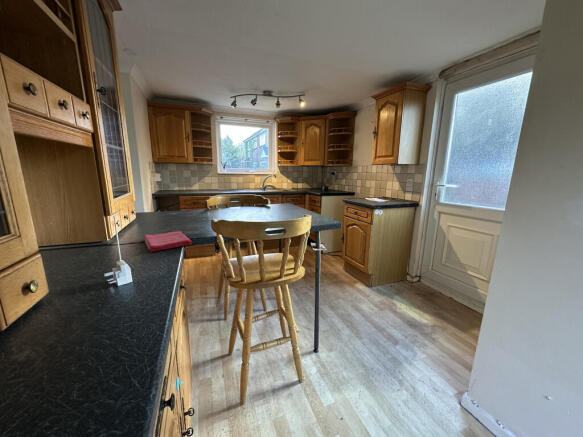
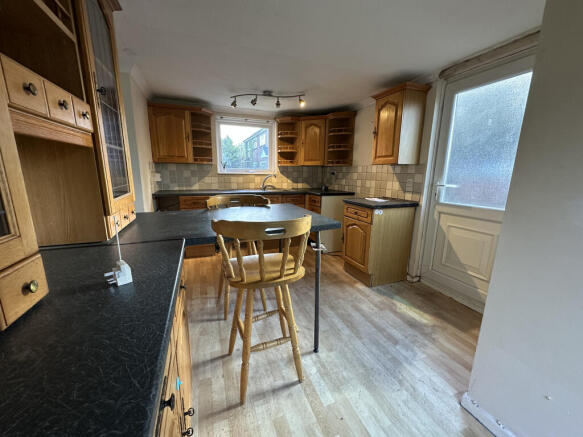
- dish towel [143,230,193,253]
